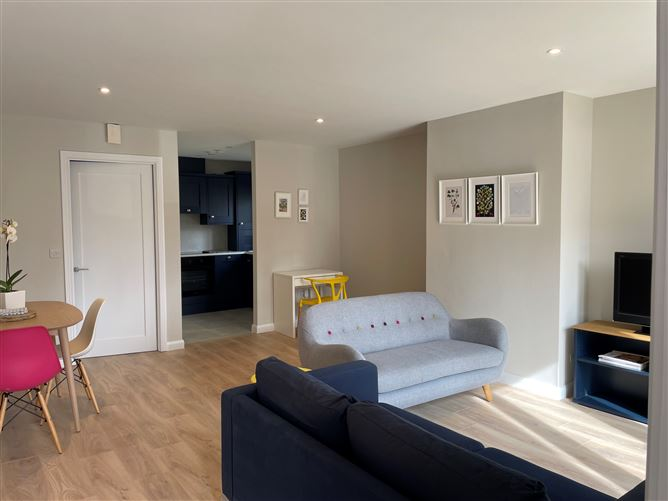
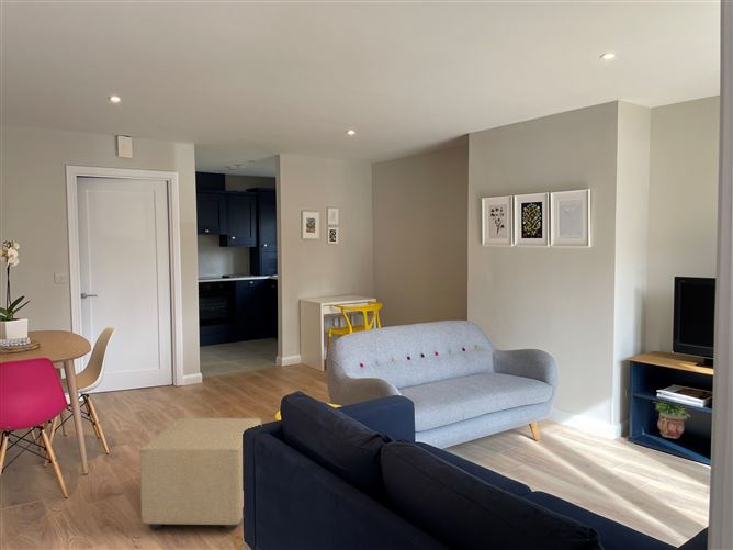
+ potted plant [652,401,691,439]
+ ottoman [138,417,262,531]
